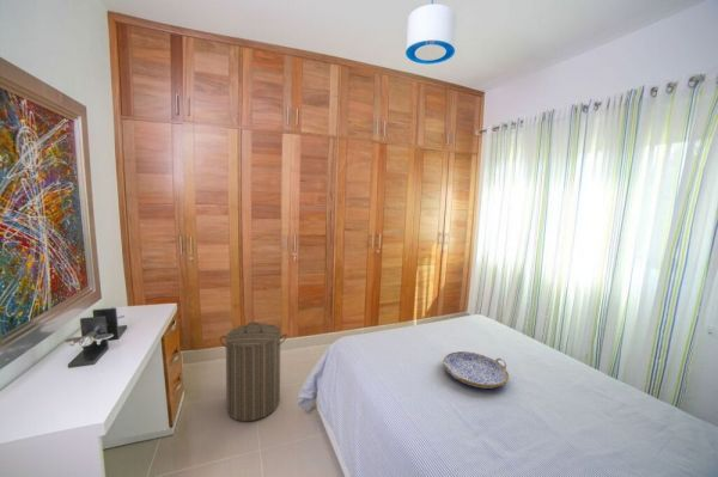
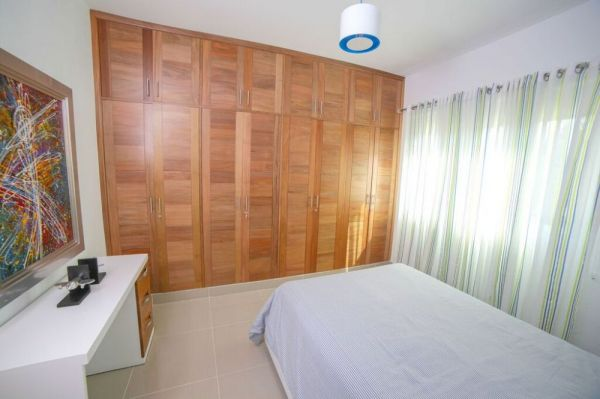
- laundry hamper [219,320,288,422]
- serving tray [442,350,510,390]
